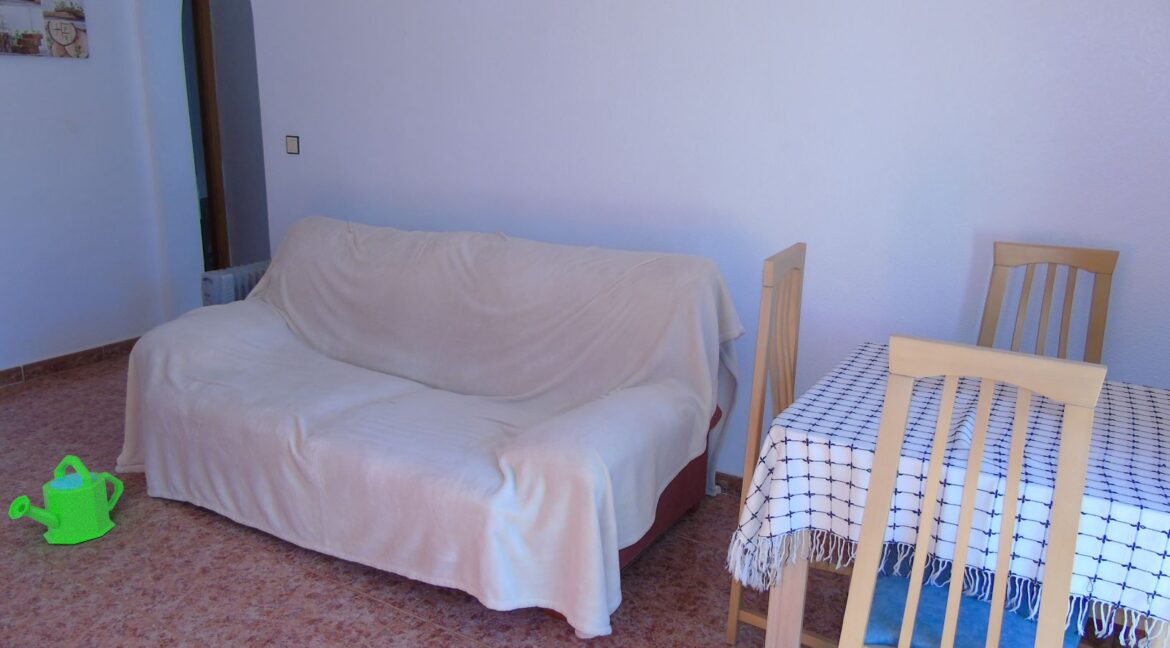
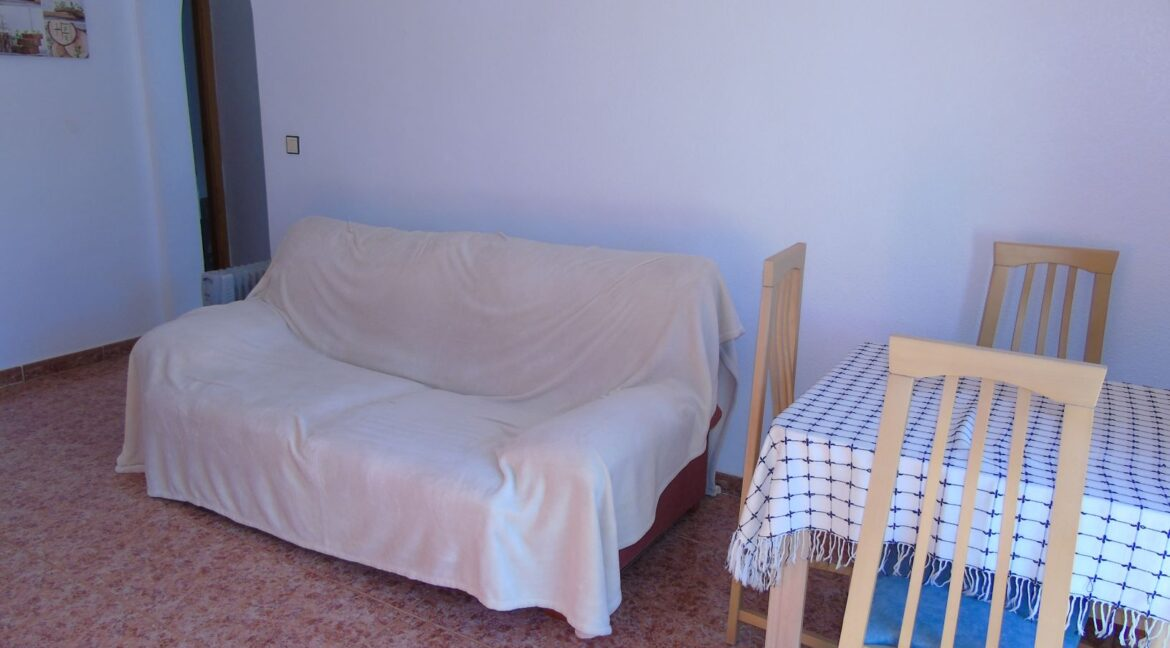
- watering can [7,454,125,545]
